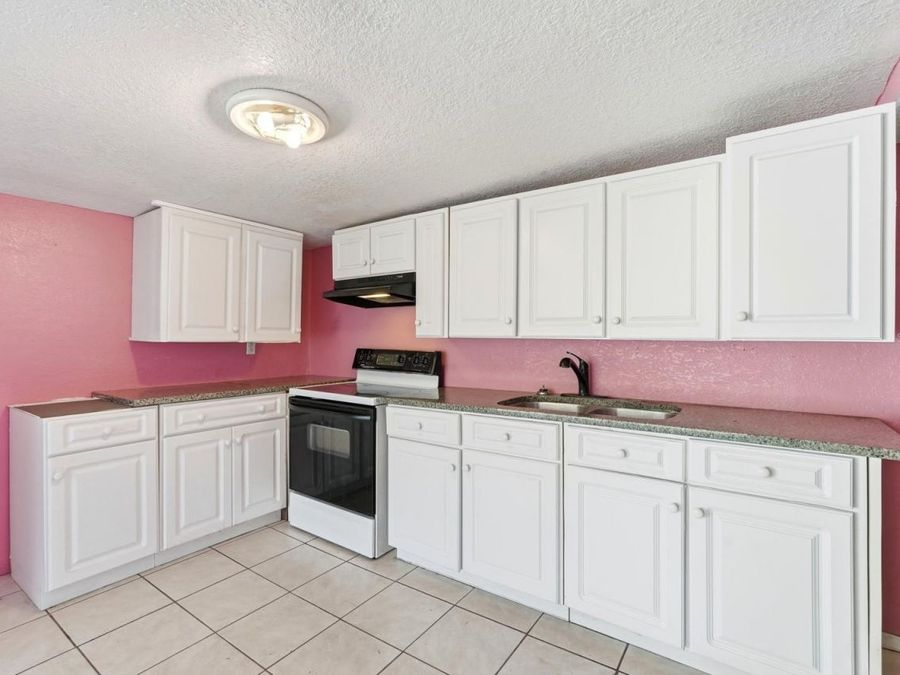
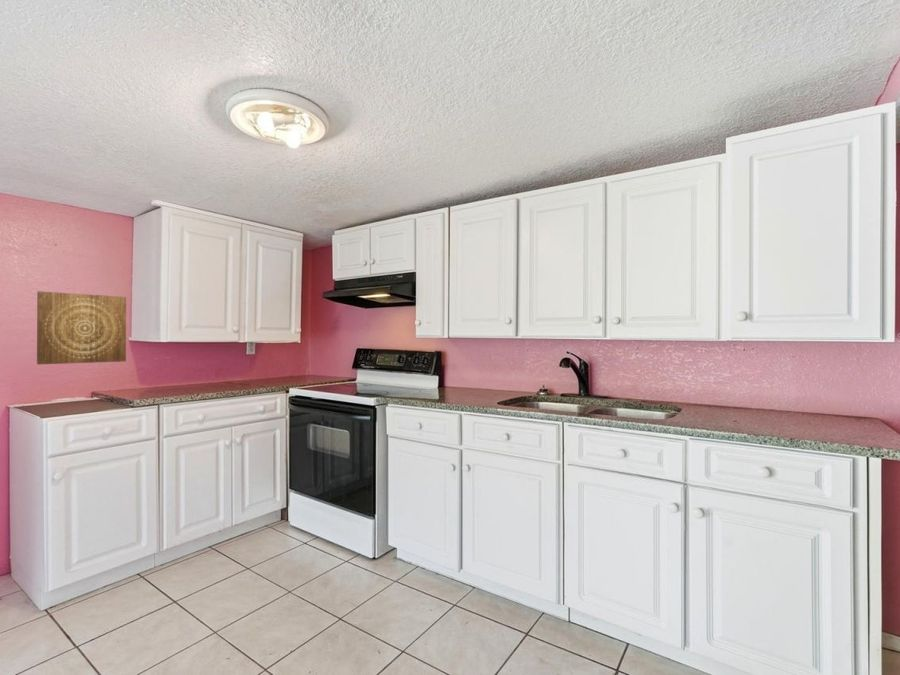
+ wall art [36,290,127,365]
